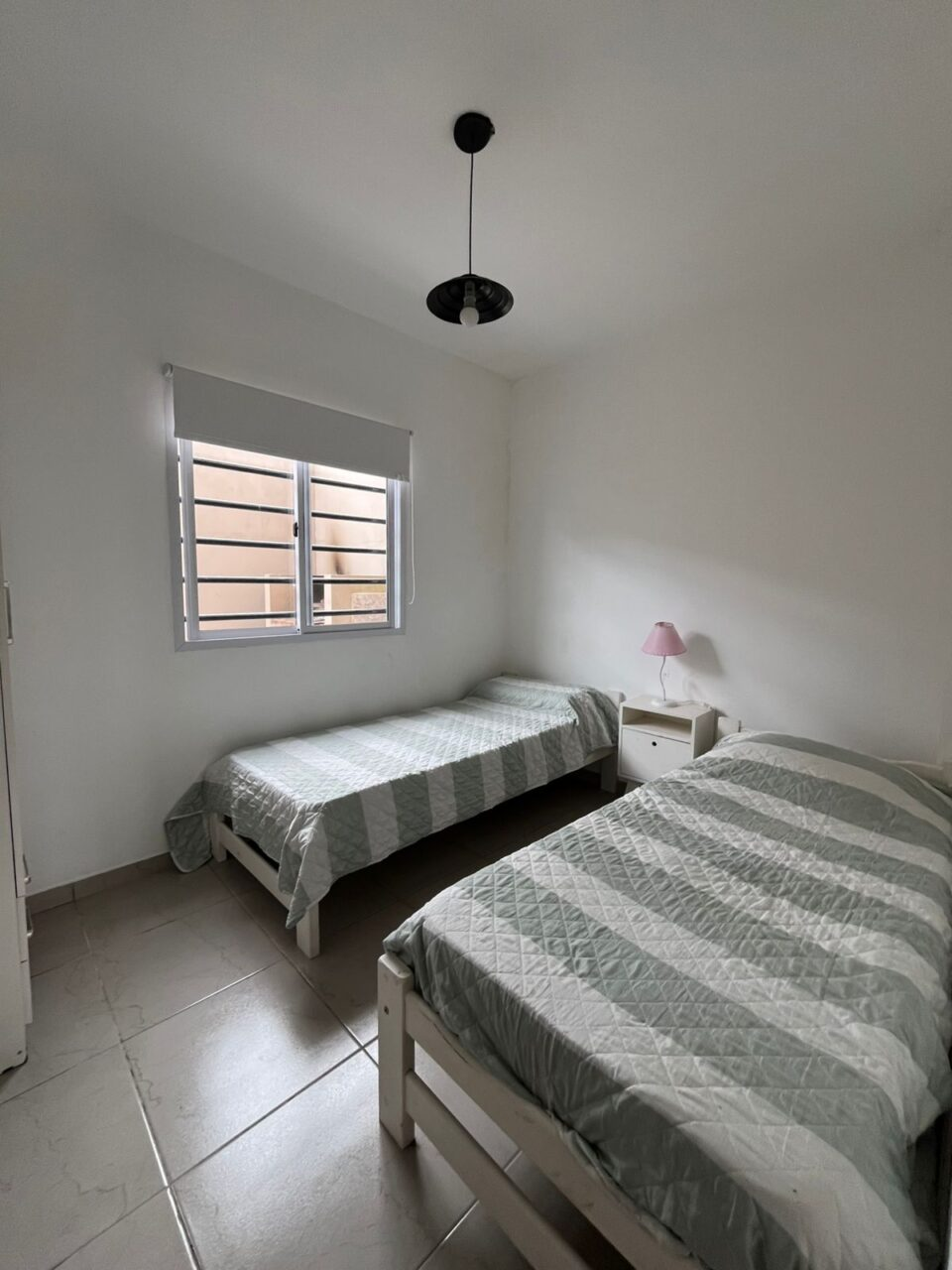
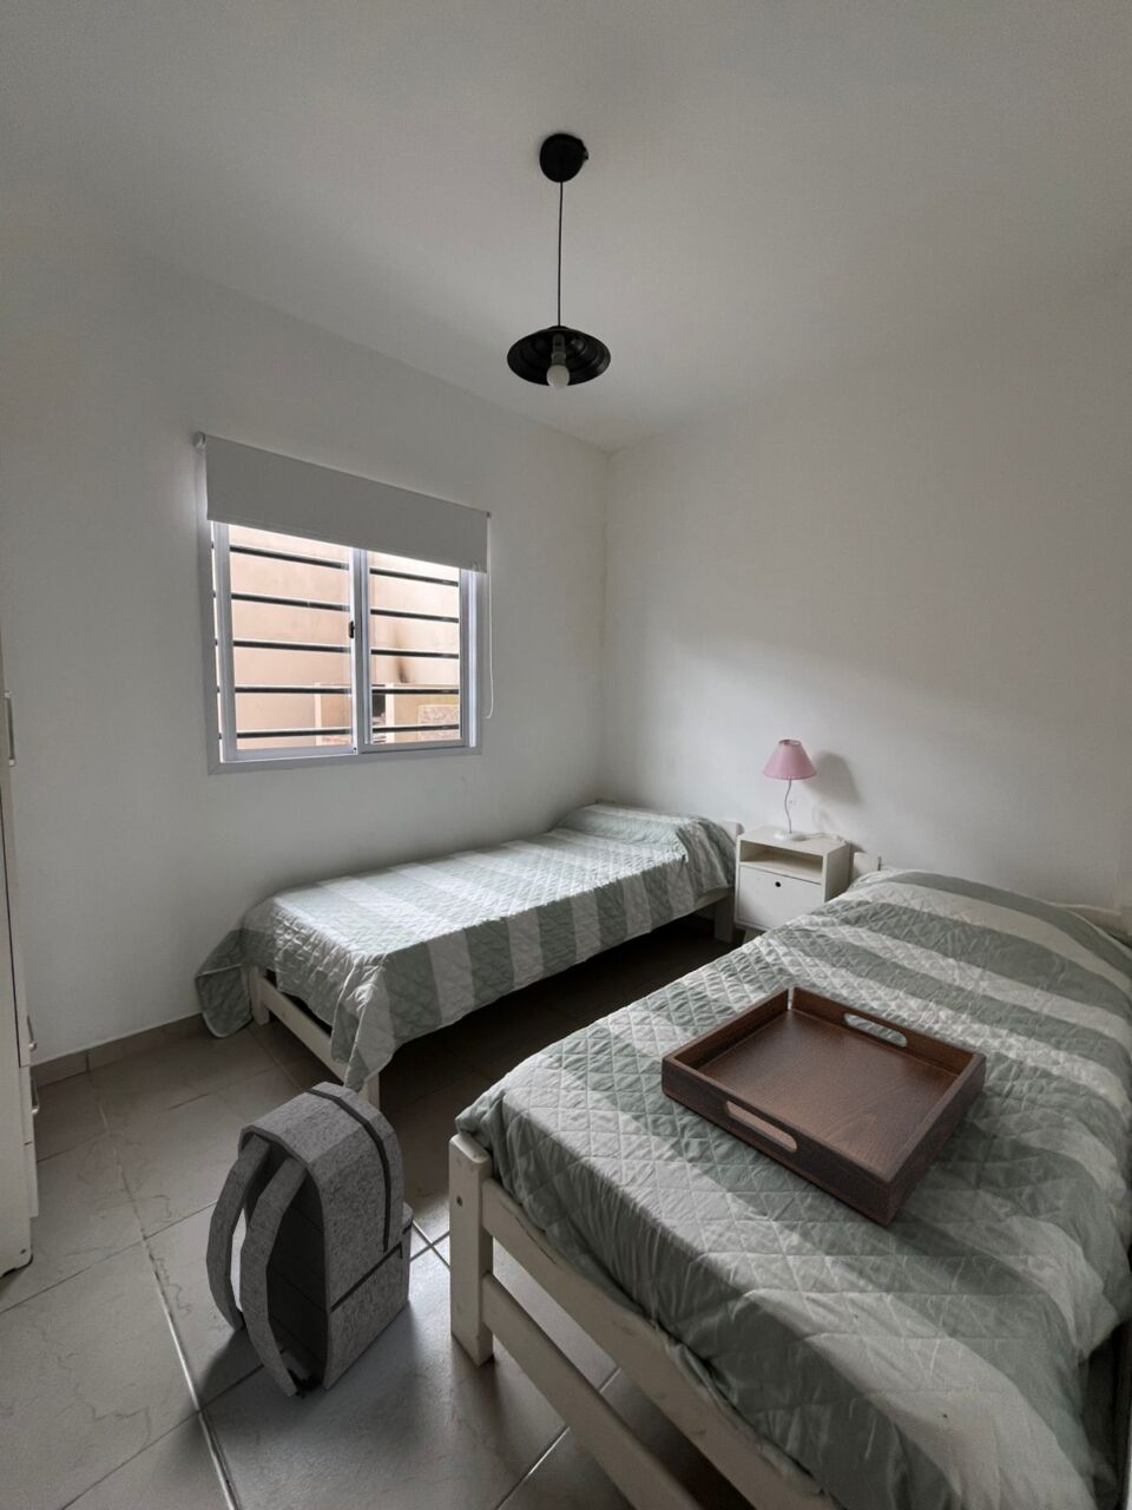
+ backpack [206,1081,415,1401]
+ serving tray [660,984,988,1227]
